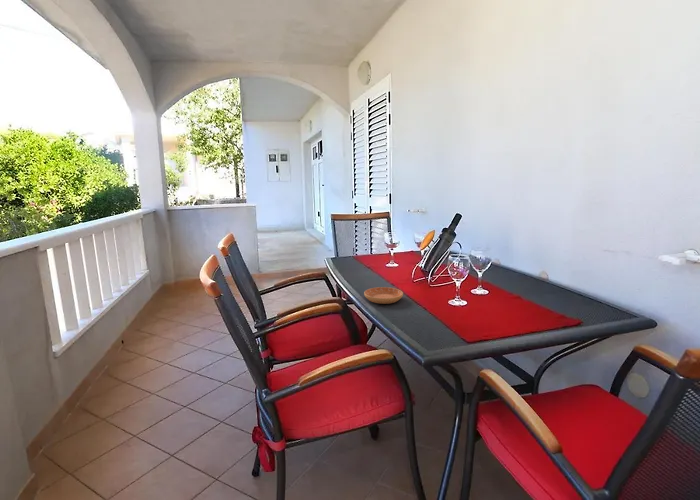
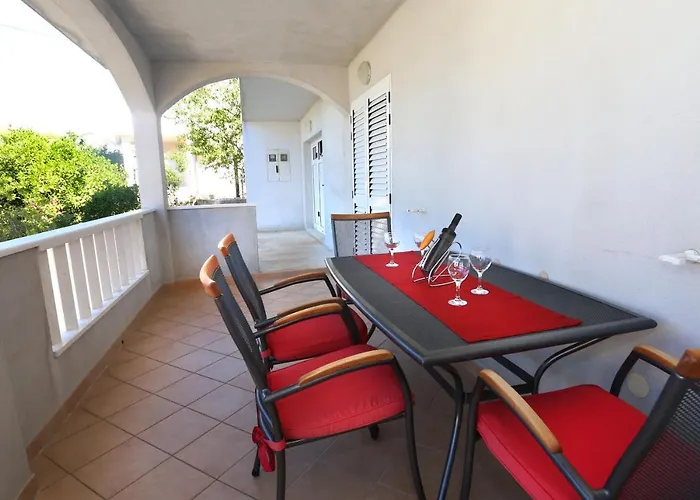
- saucer [363,286,404,305]
